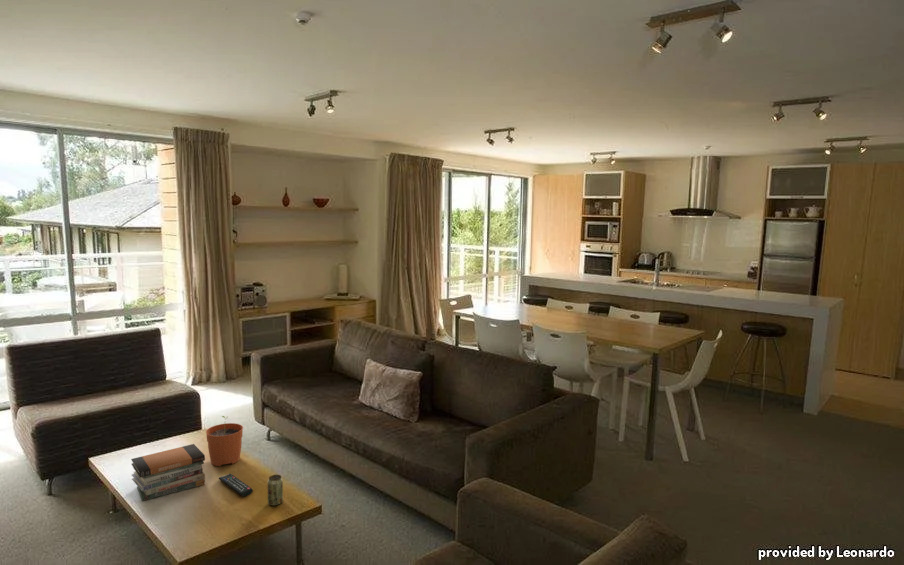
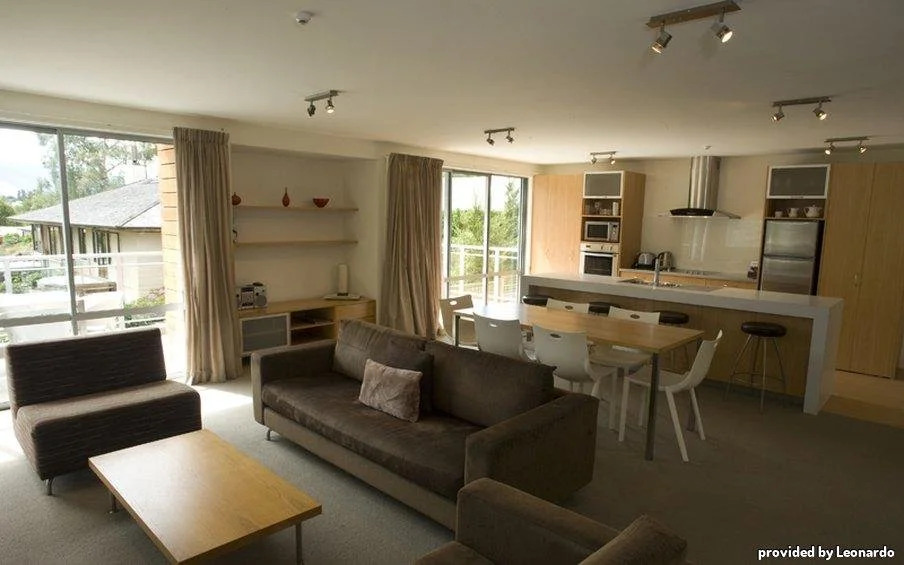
- plant pot [205,415,244,467]
- beverage can [266,474,284,507]
- book stack [130,443,206,502]
- remote control [218,473,254,497]
